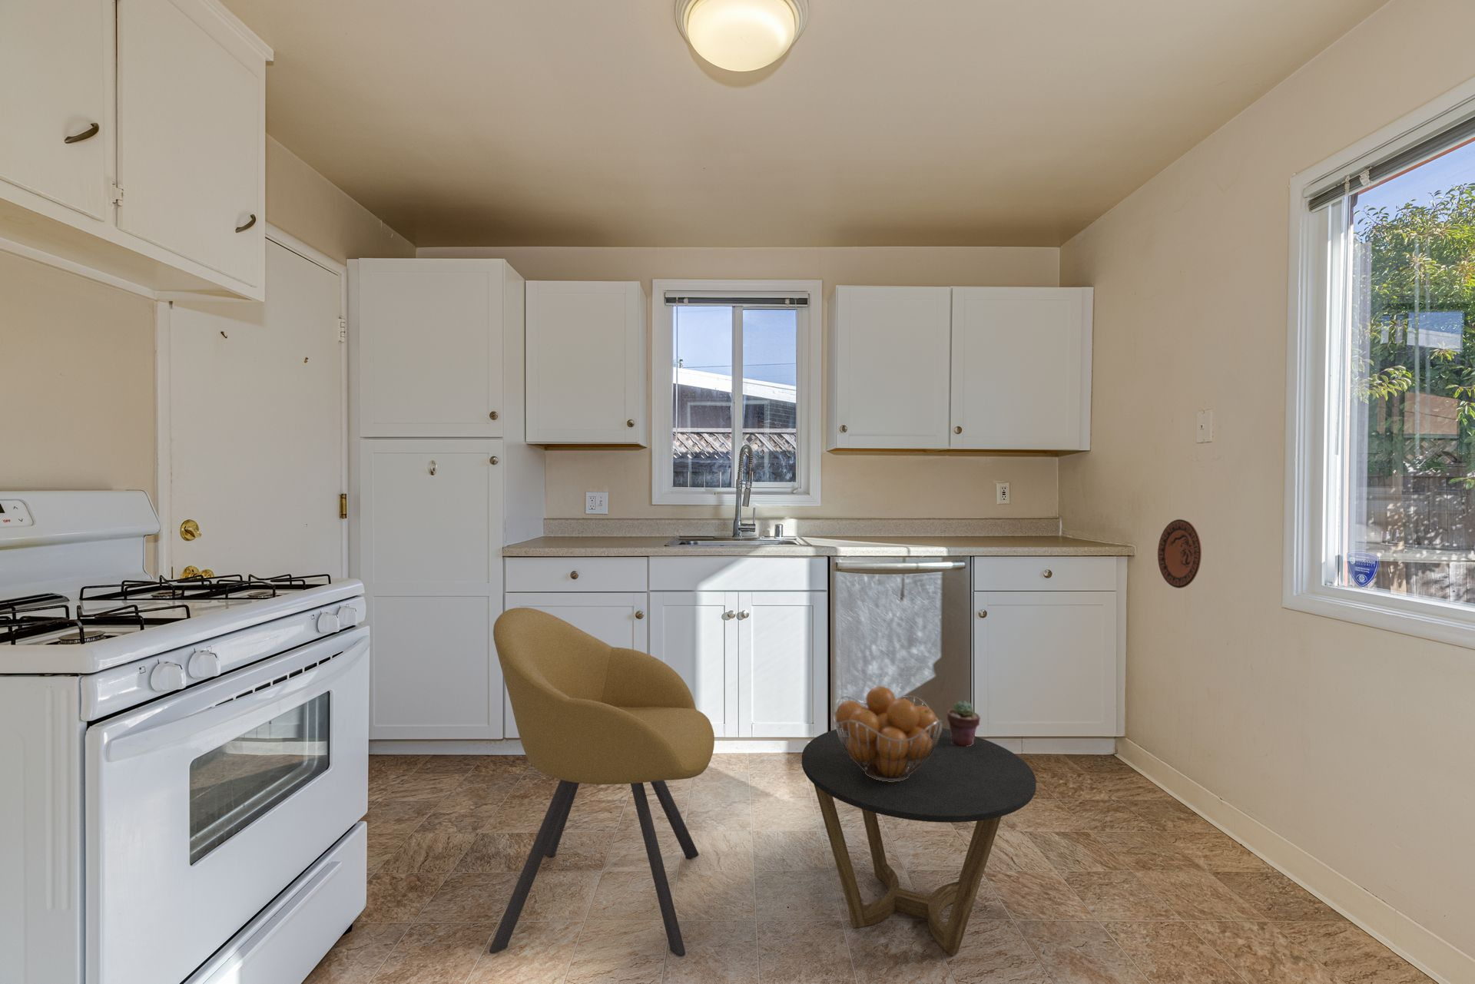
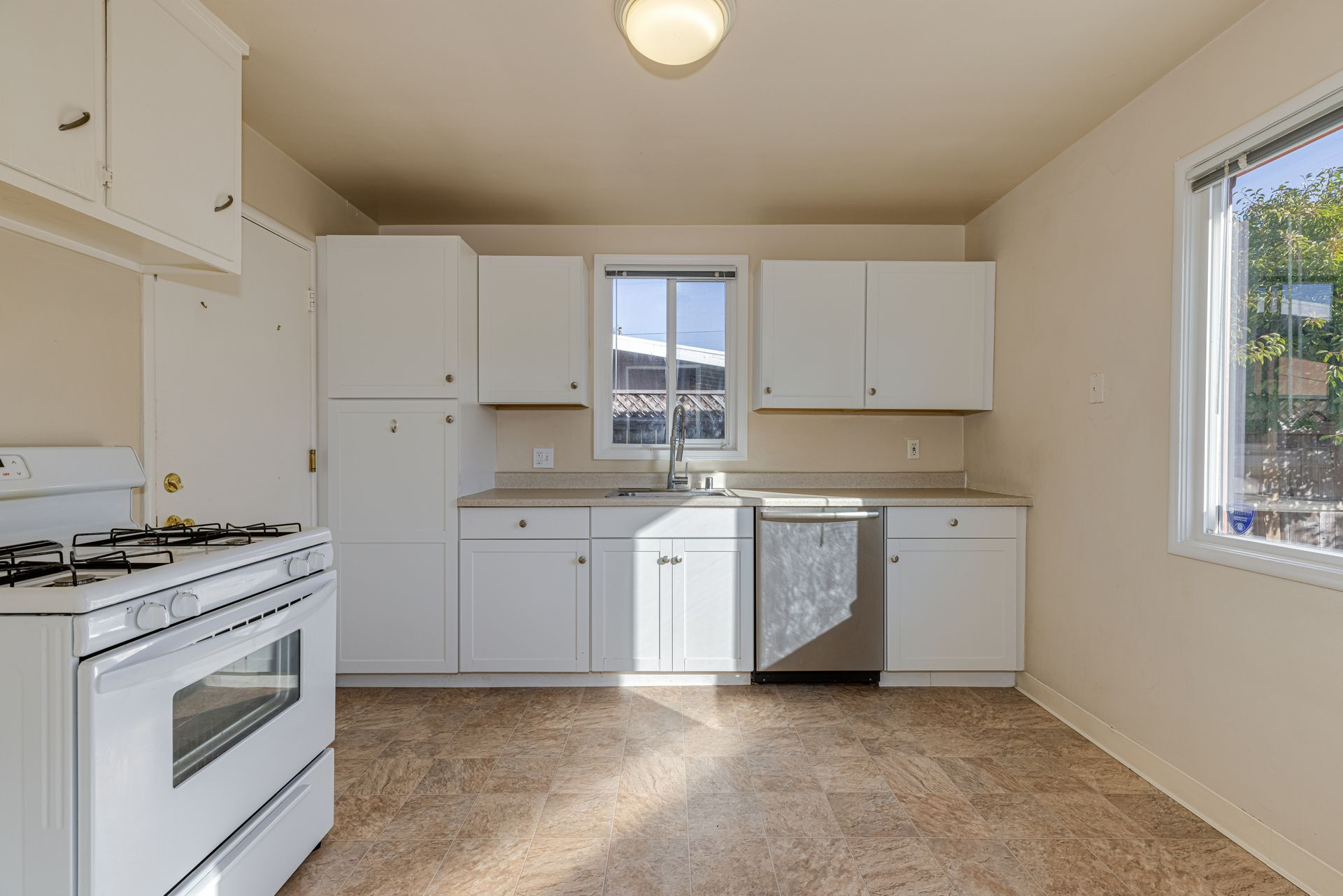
- fruit basket [833,686,943,782]
- side table [802,727,1037,958]
- decorative plate [1156,518,1203,589]
- chair [489,607,715,958]
- potted succulent [947,700,981,747]
